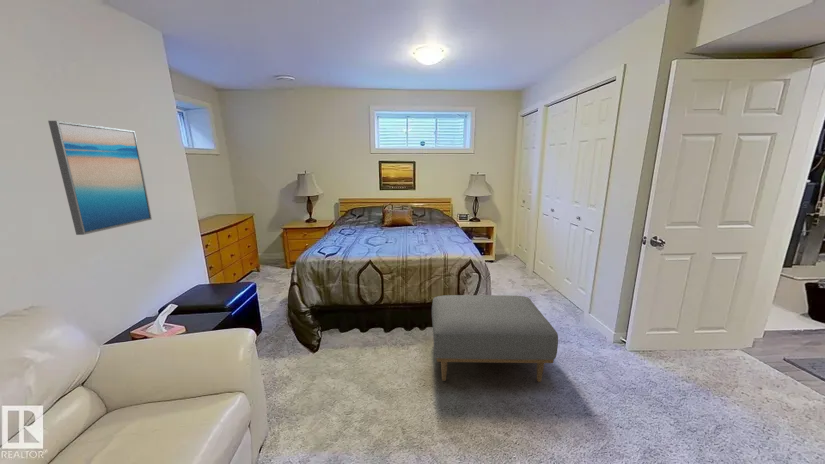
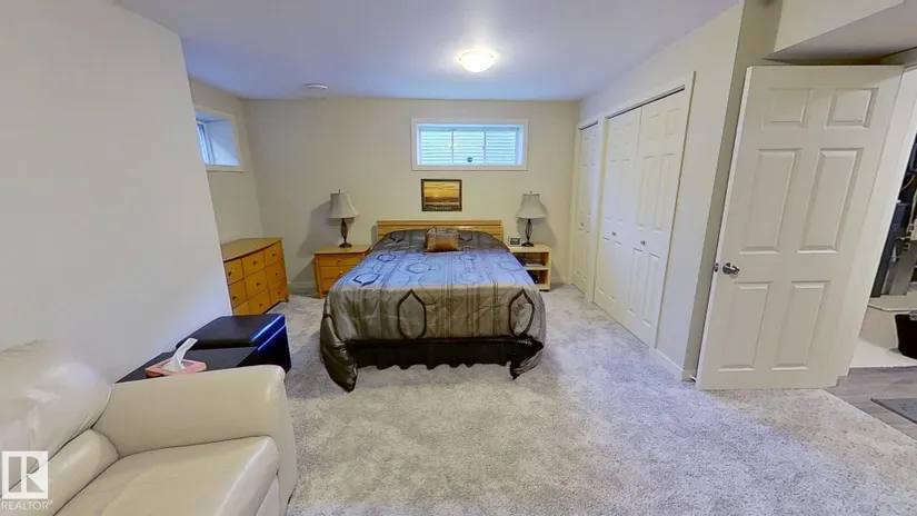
- wall art [47,120,153,236]
- ottoman [431,294,559,383]
